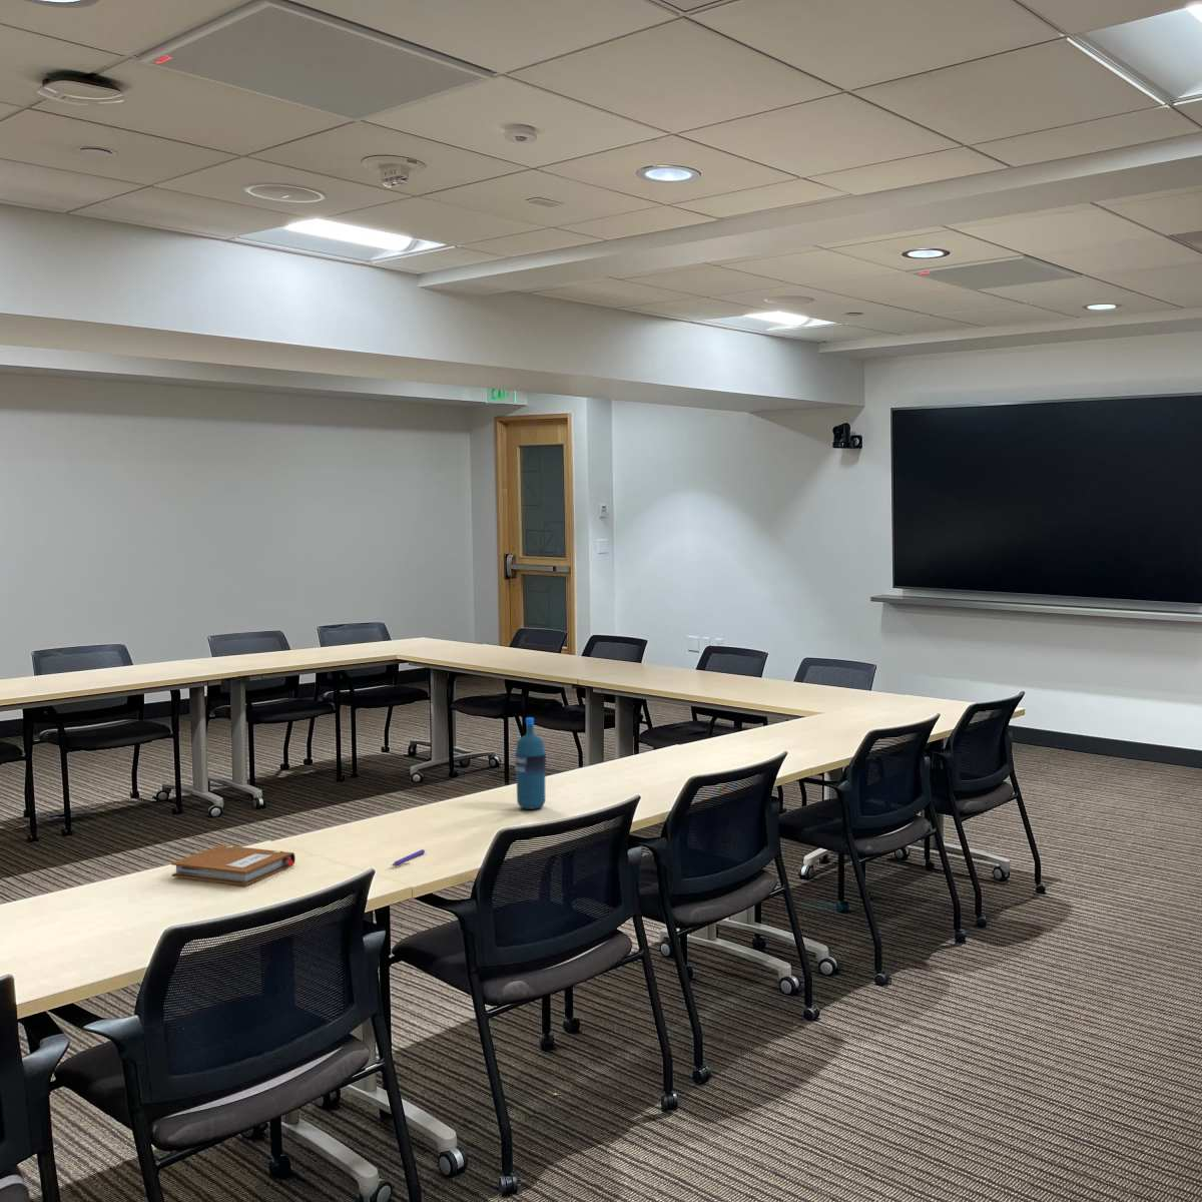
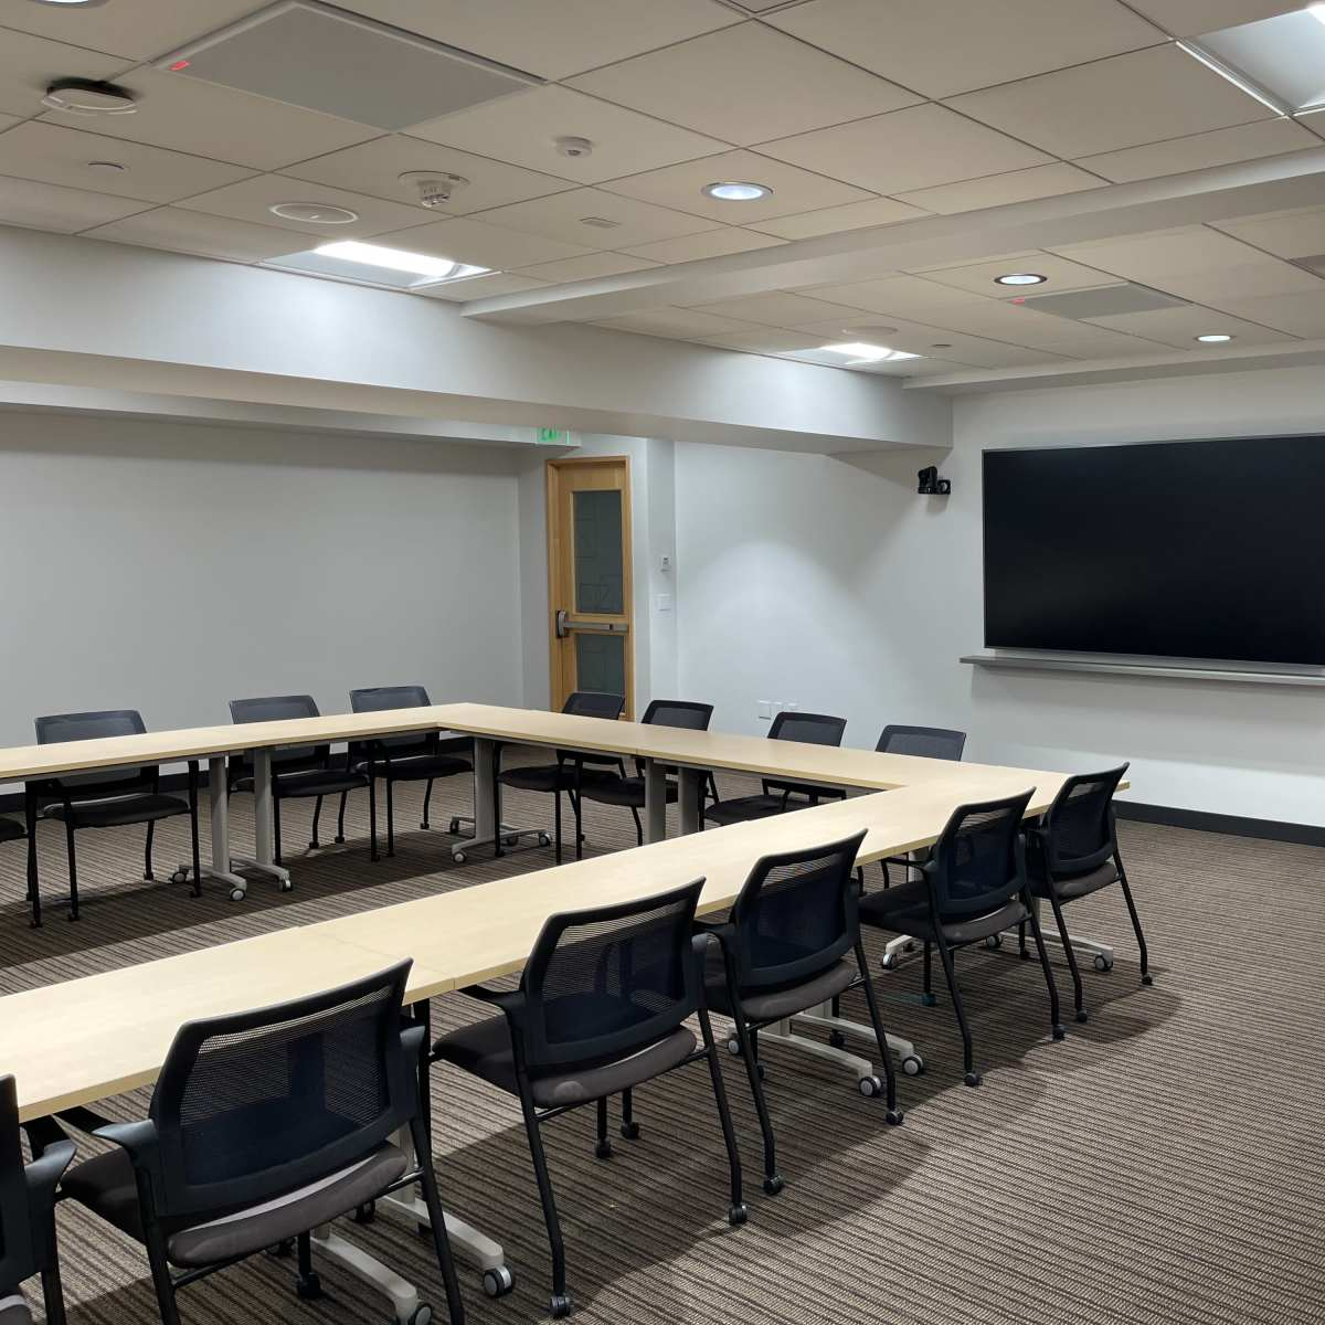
- water bottle [514,718,547,810]
- pen [391,849,426,866]
- notebook [171,844,296,886]
